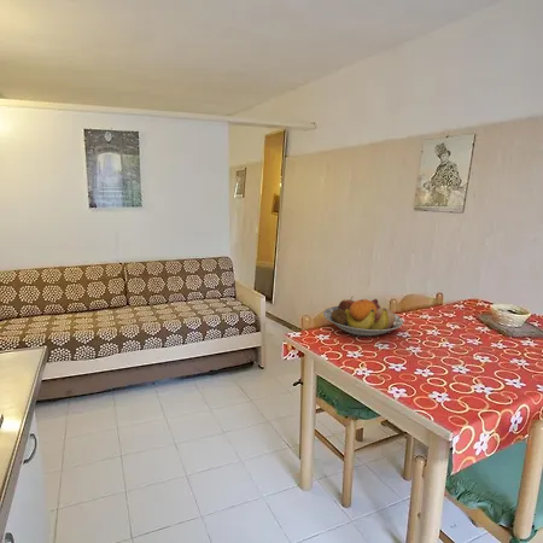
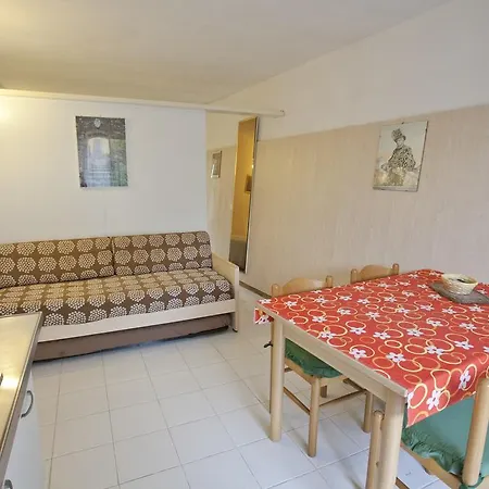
- fruit bowl [322,296,404,337]
